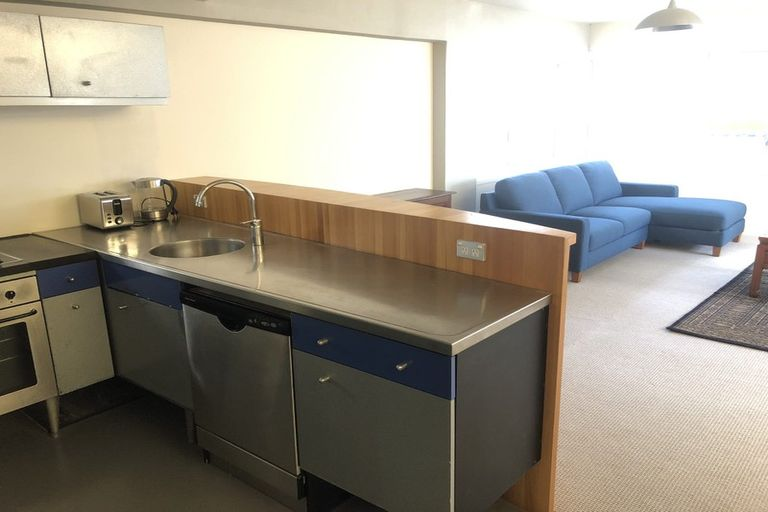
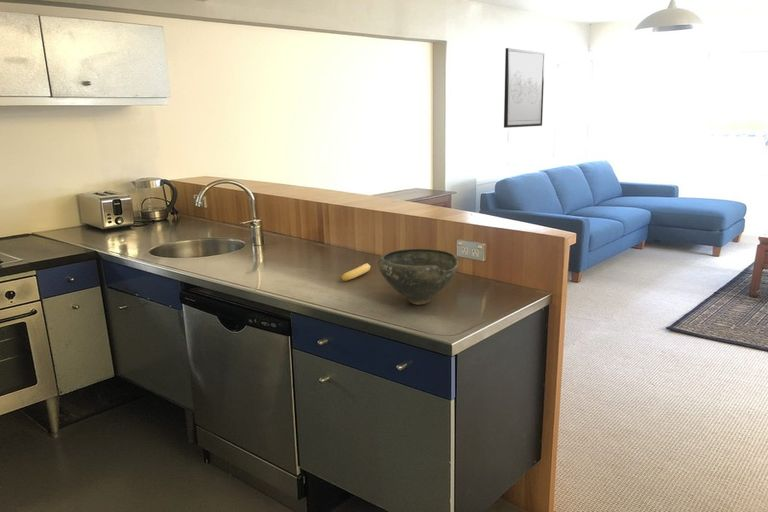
+ wall art [503,47,546,129]
+ banana [340,262,371,282]
+ bowl [377,247,460,306]
